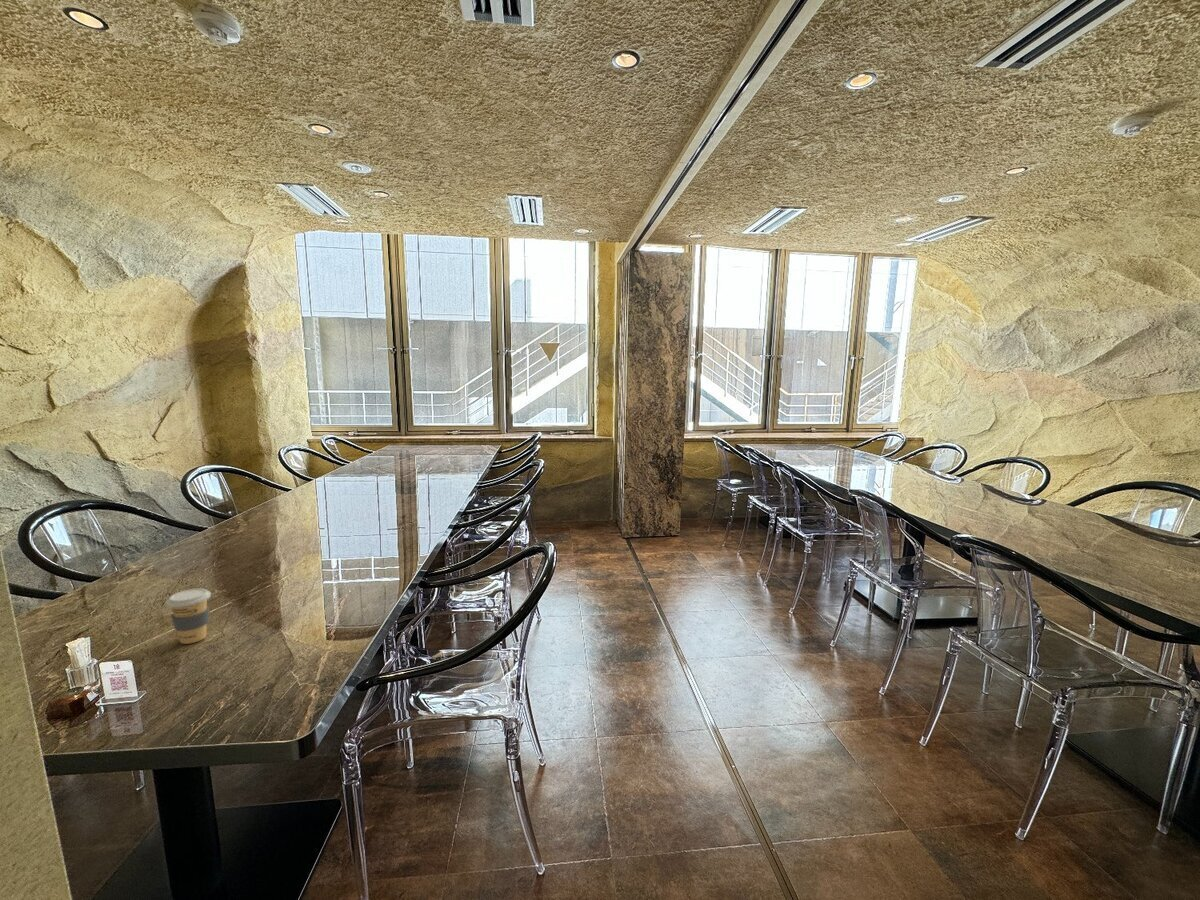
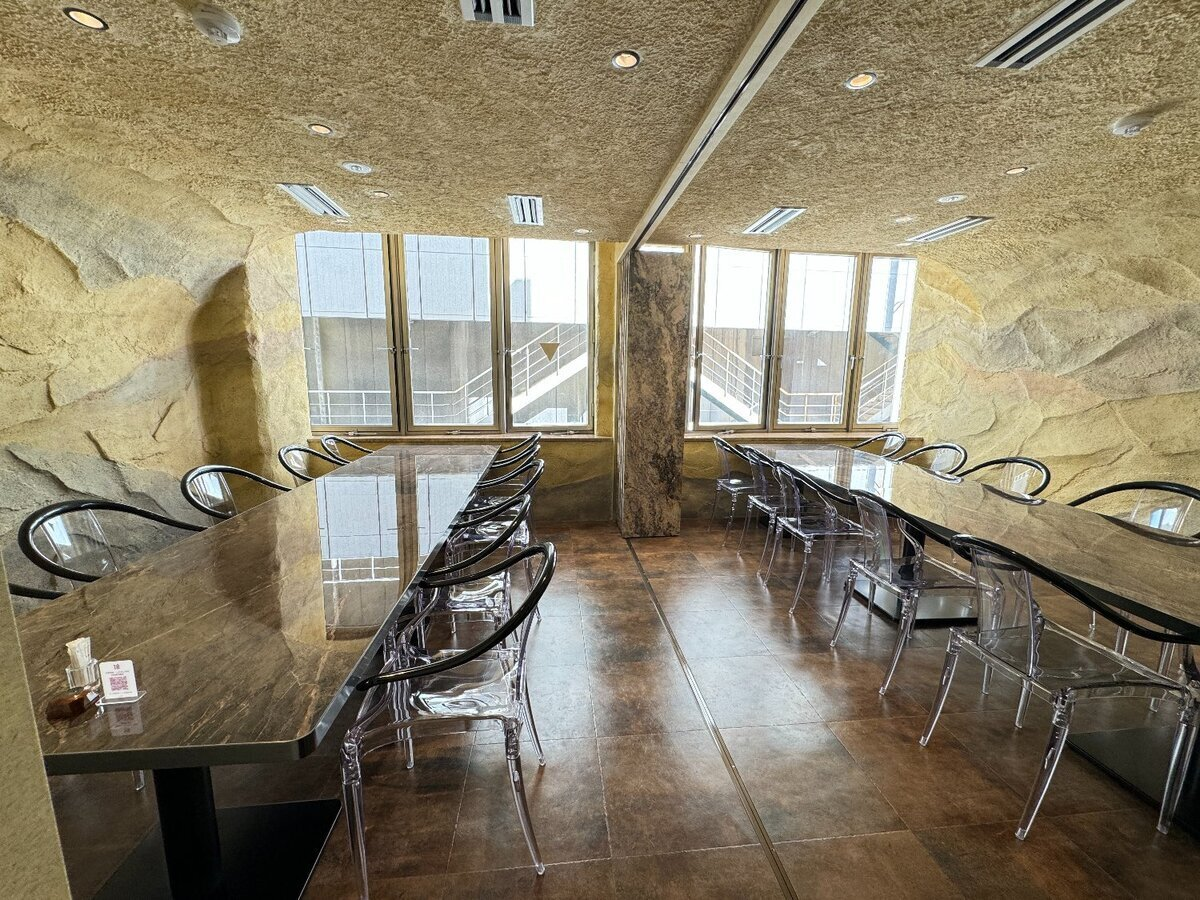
- coffee cup [166,588,212,645]
